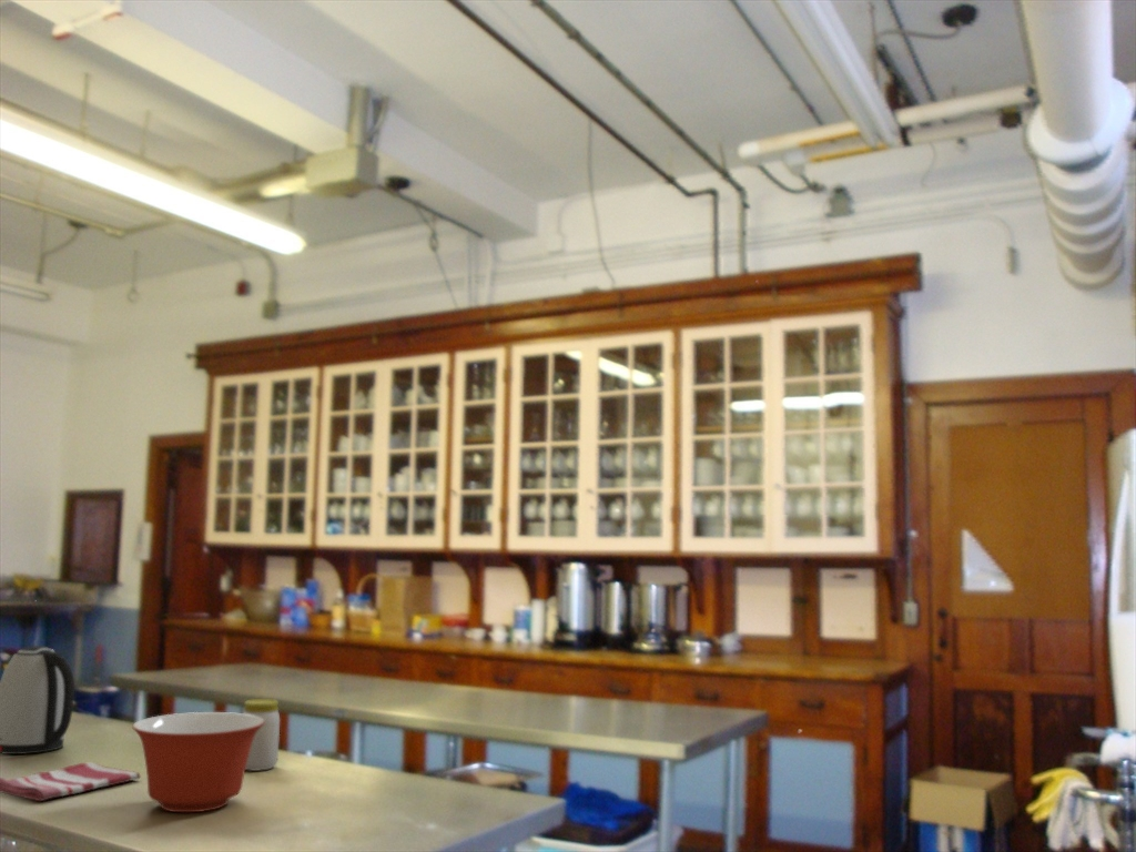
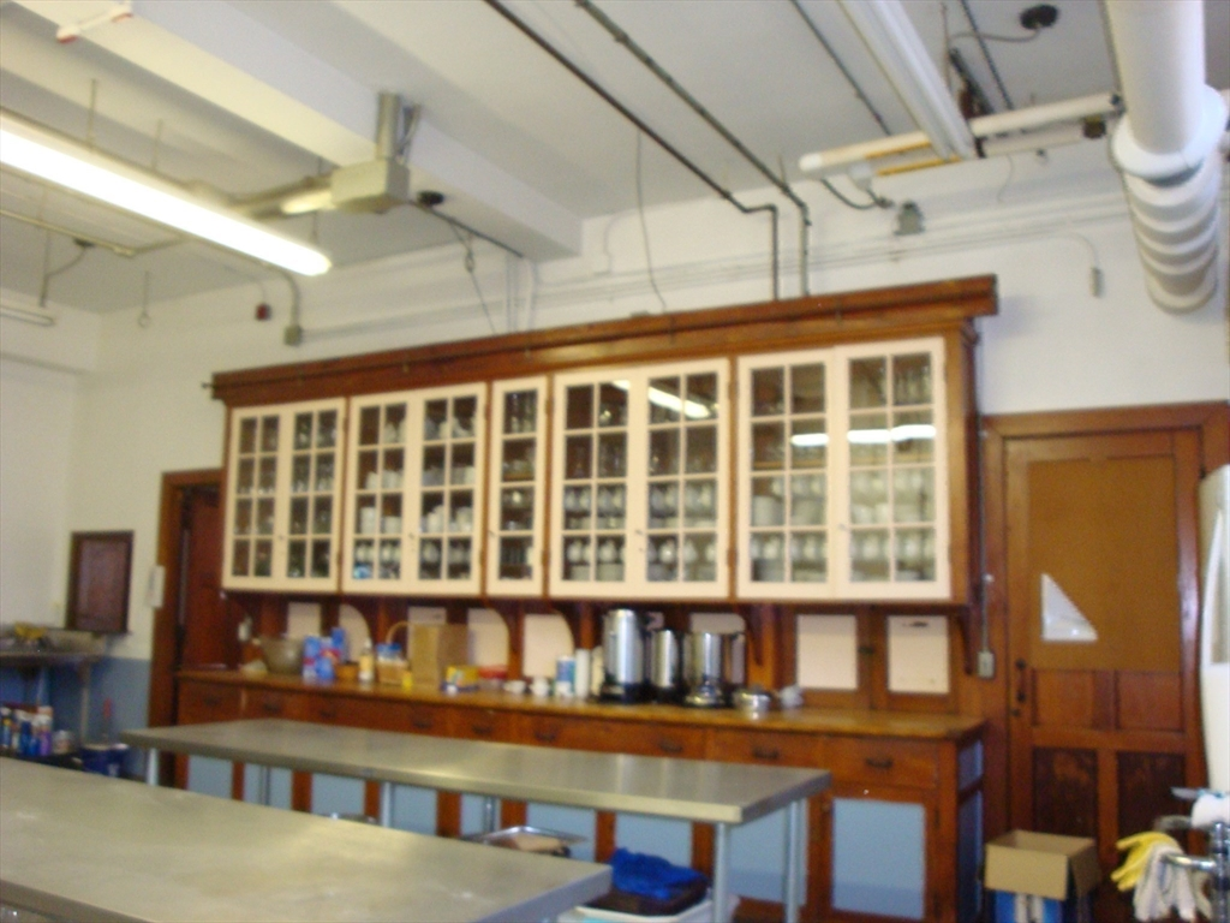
- mixing bowl [131,711,265,813]
- jar [242,698,281,772]
- dish towel [0,761,142,802]
- kettle [0,645,75,755]
